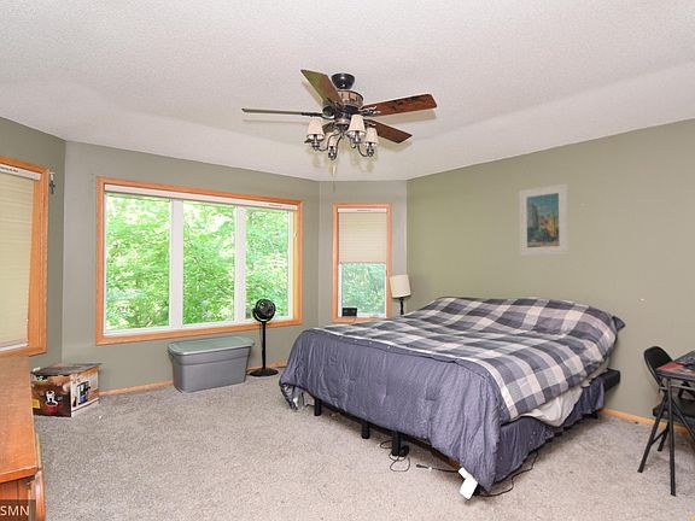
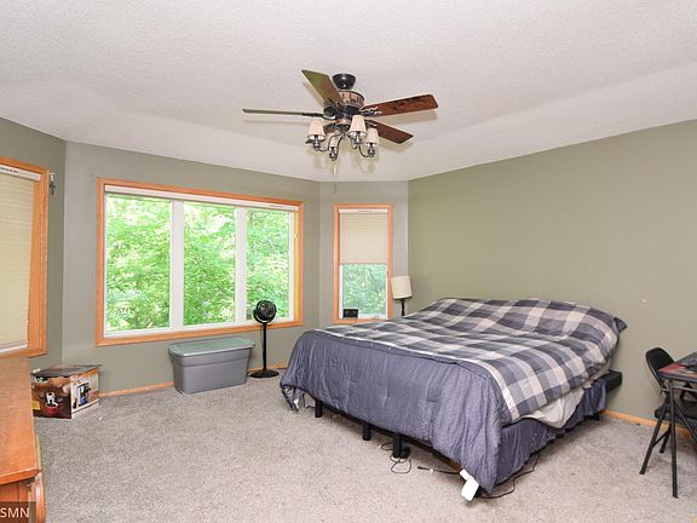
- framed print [518,183,570,256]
